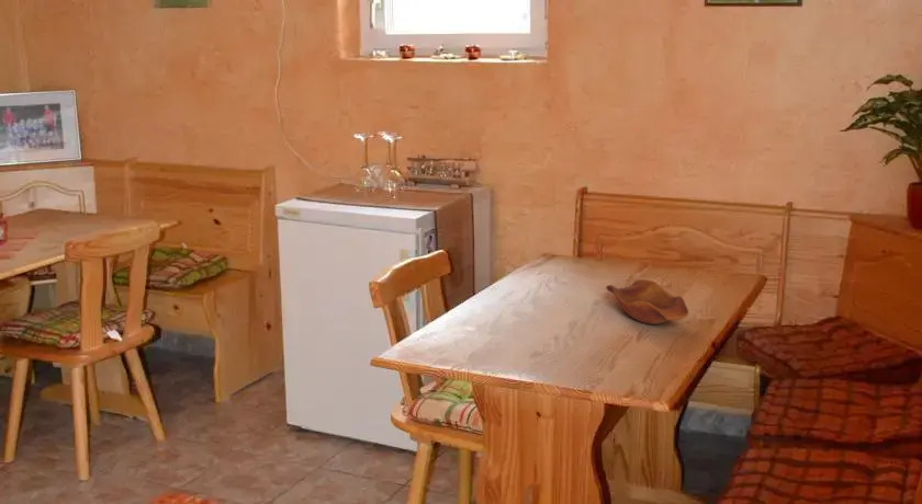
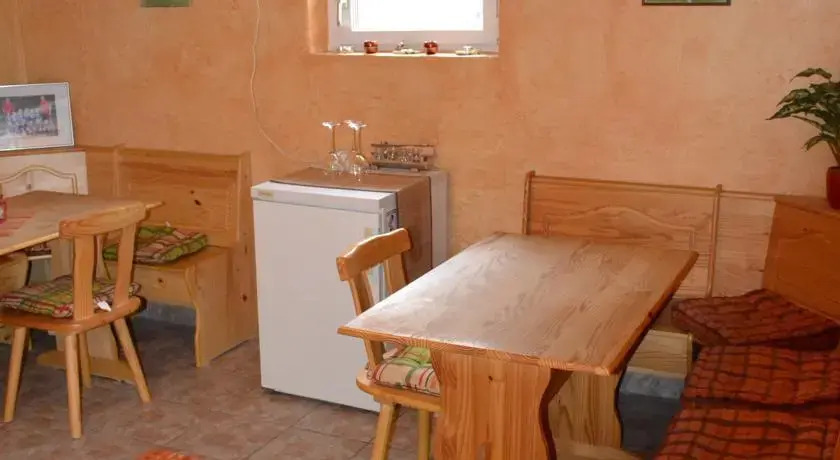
- wooden bowl [605,278,690,325]
